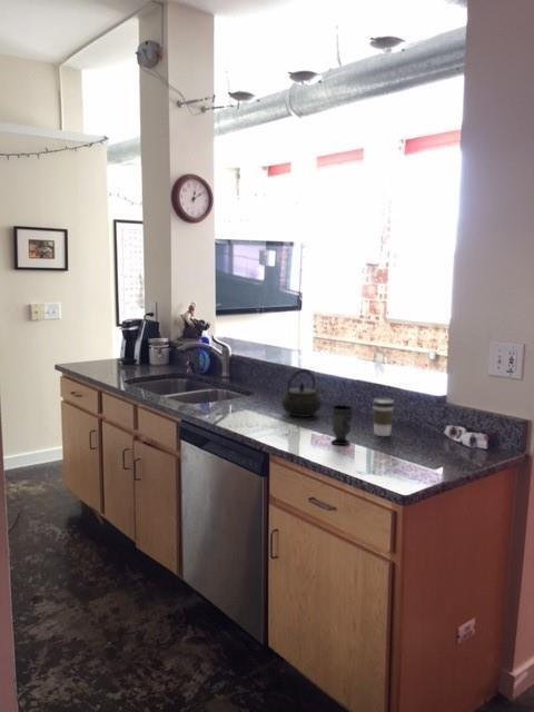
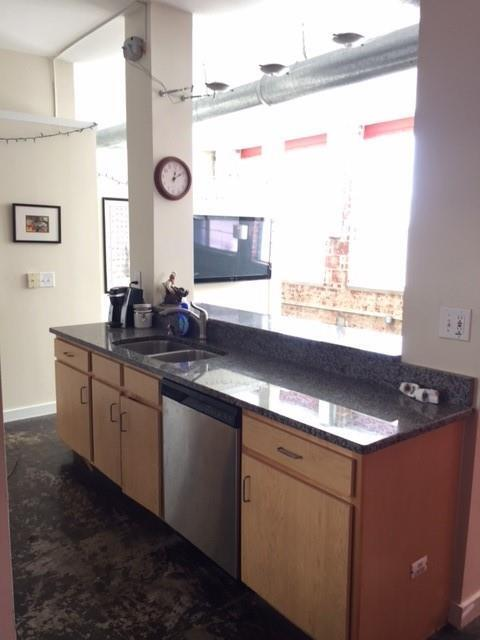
- cup [330,404,354,446]
- coffee cup [372,397,396,437]
- kettle [280,368,323,418]
